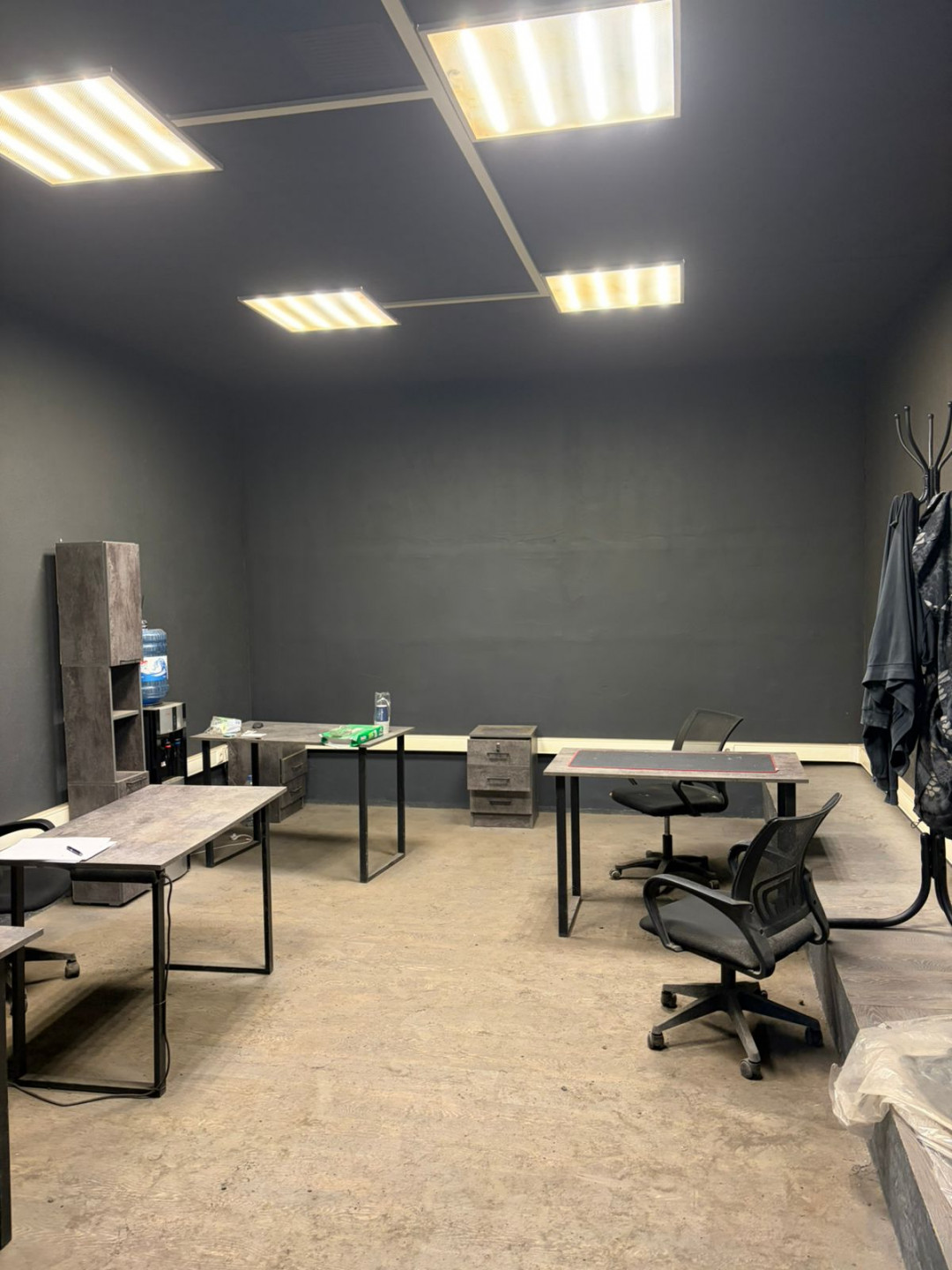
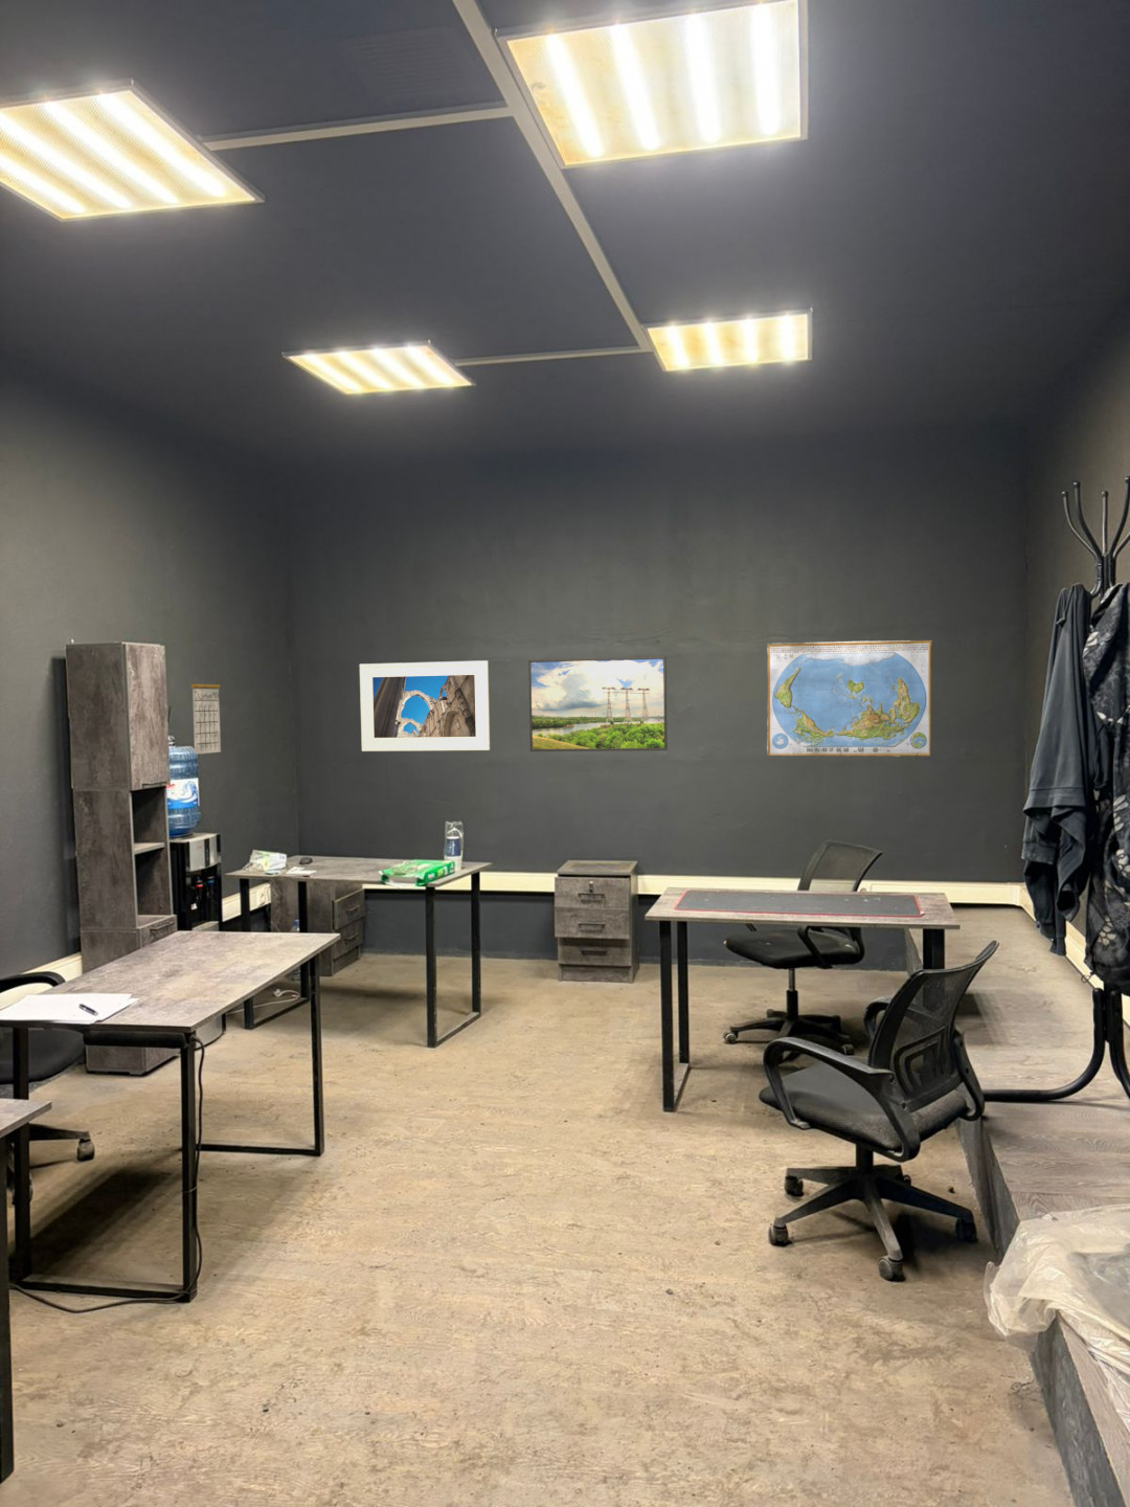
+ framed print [358,660,490,752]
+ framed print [527,655,668,752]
+ world map [766,640,933,758]
+ calendar [190,668,222,756]
